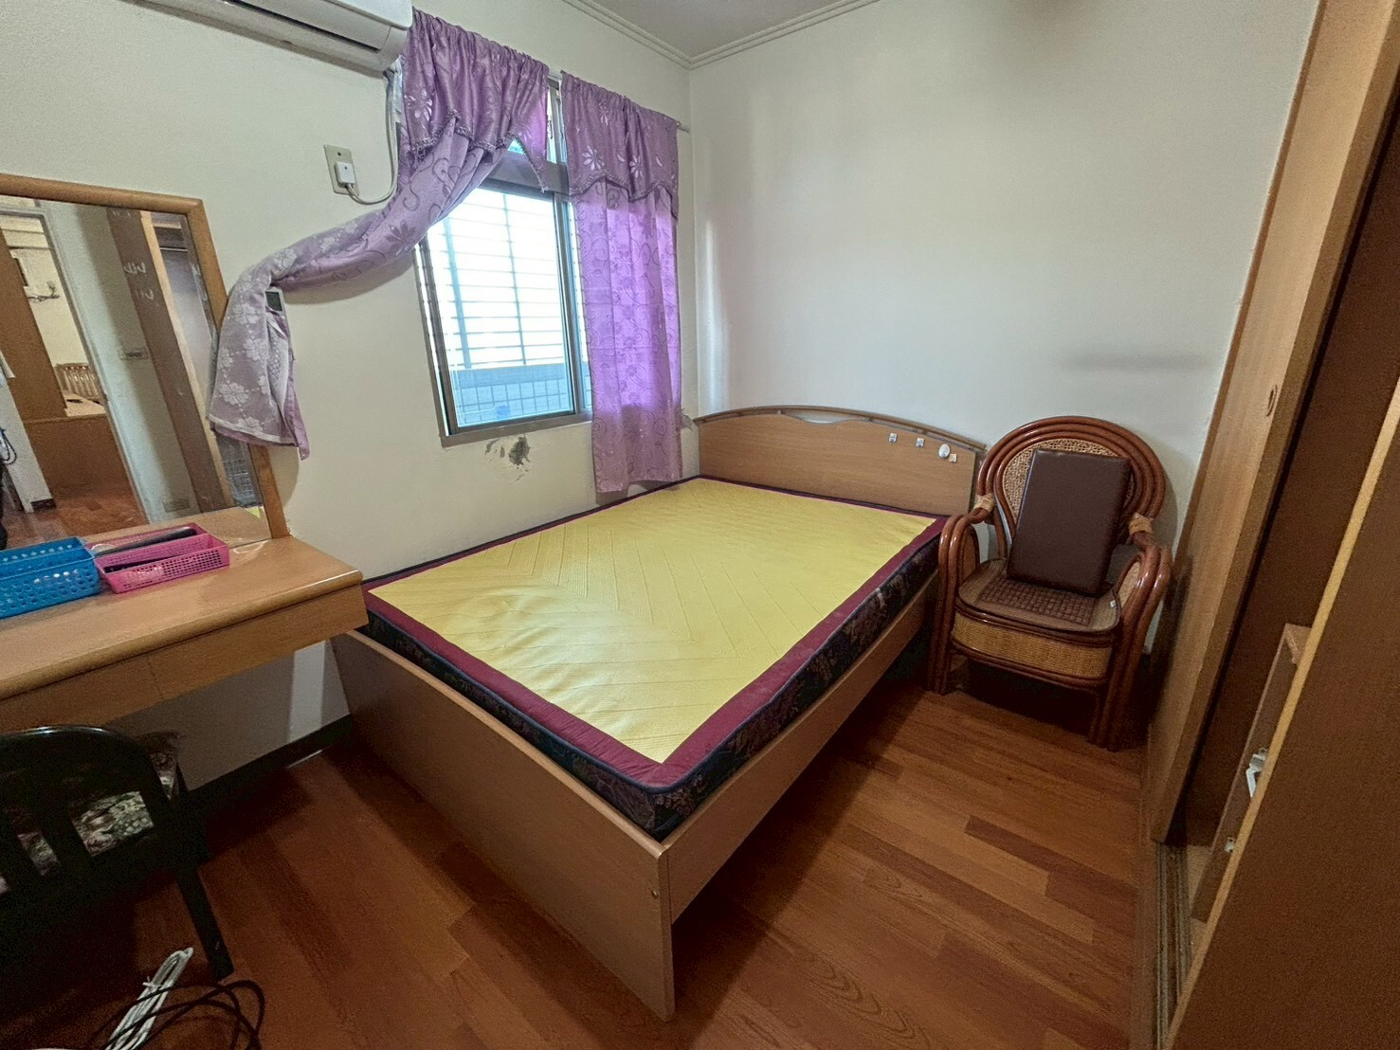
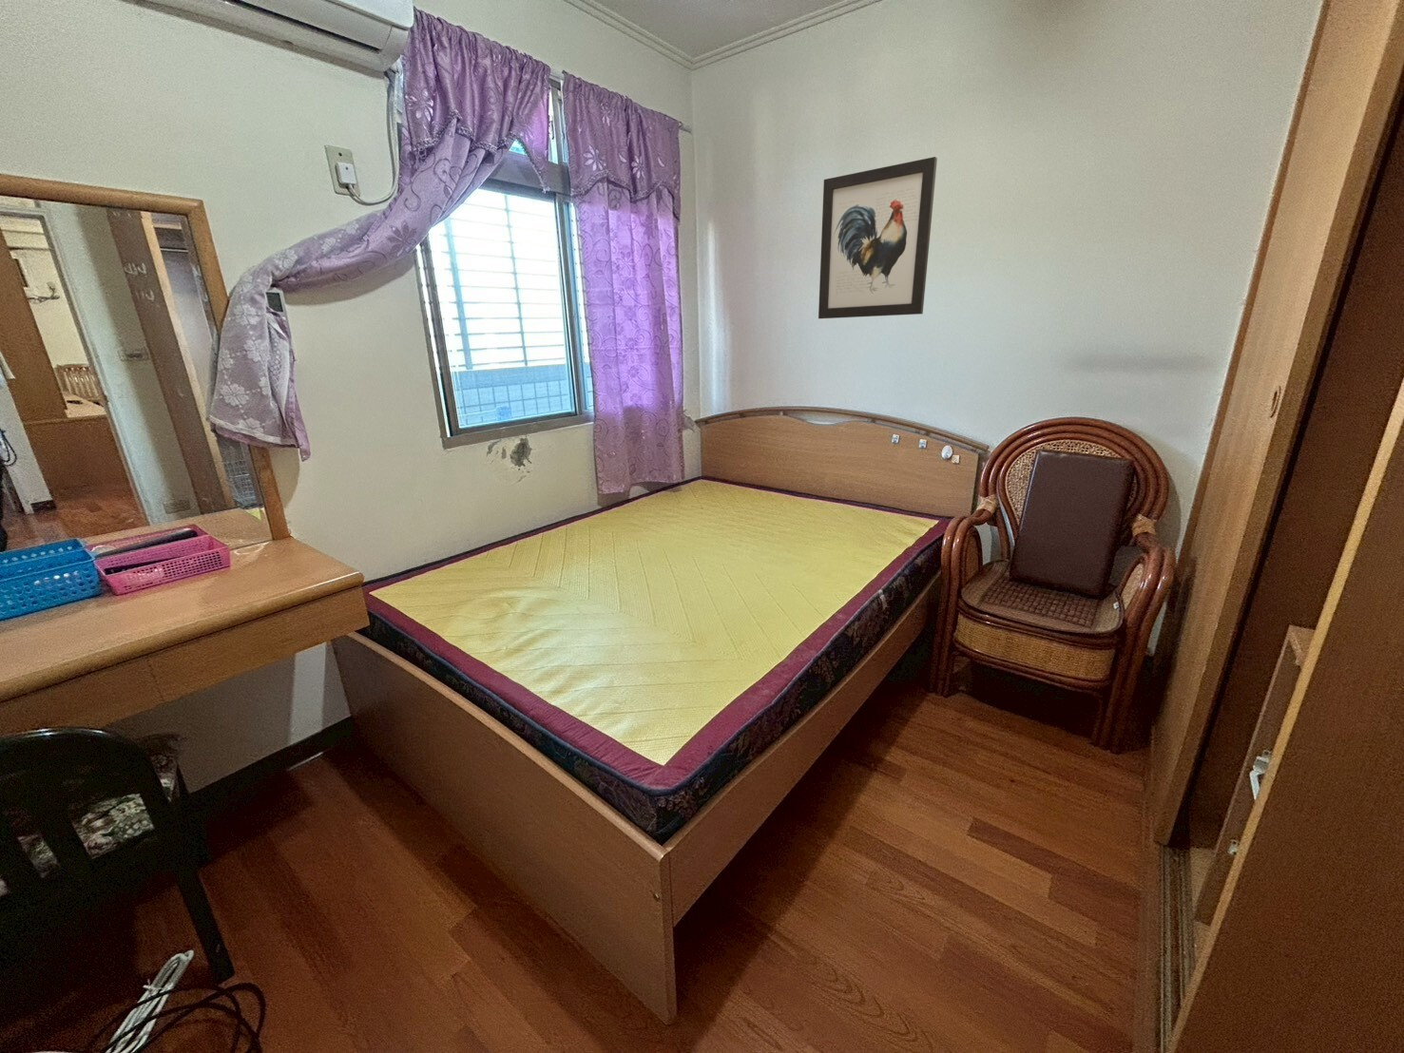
+ wall art [818,156,938,320]
